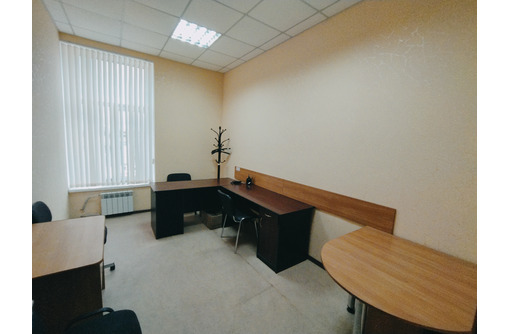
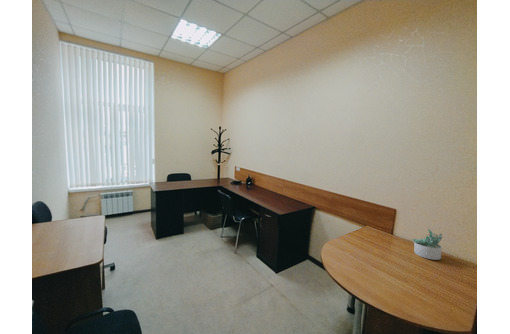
+ succulent plant [411,228,444,261]
